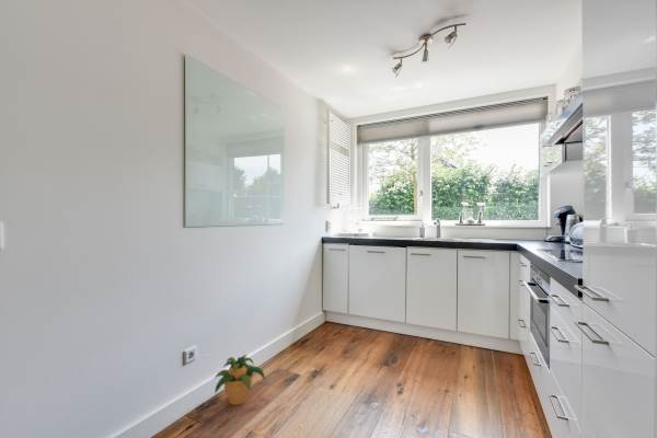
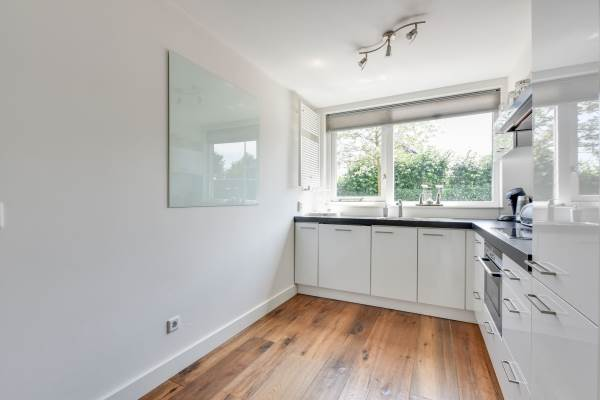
- potted plant [212,354,266,406]
